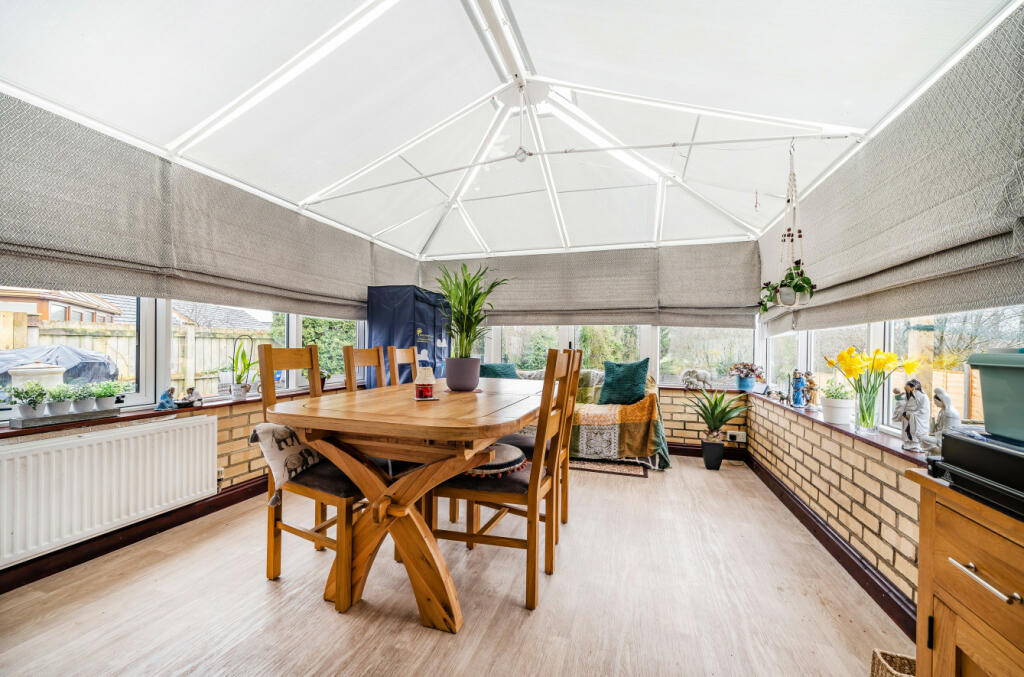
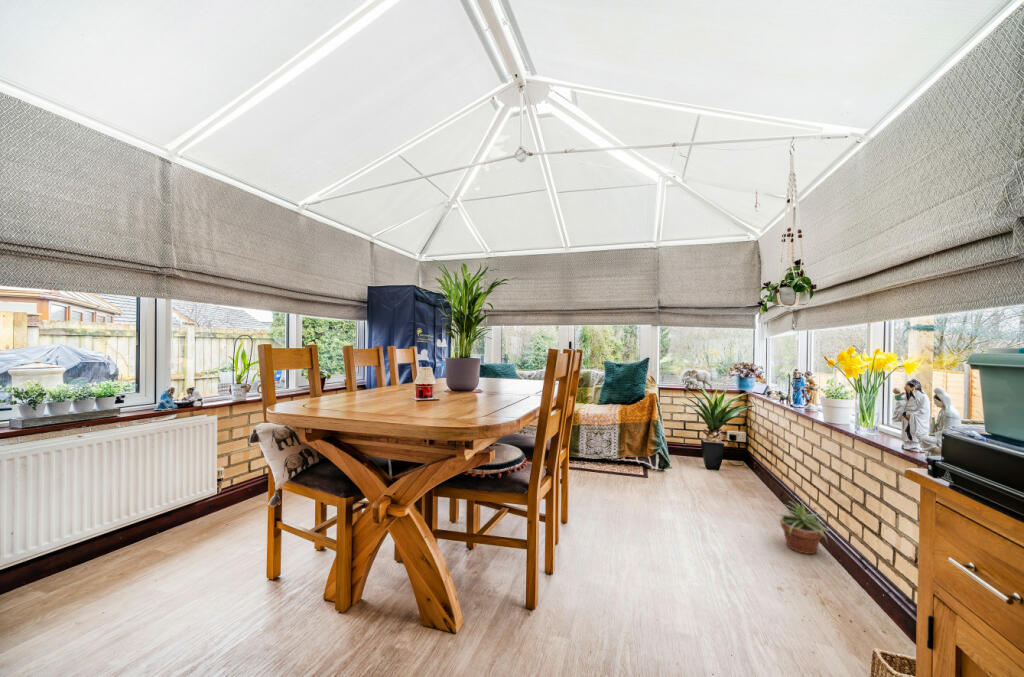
+ potted plant [776,500,832,555]
